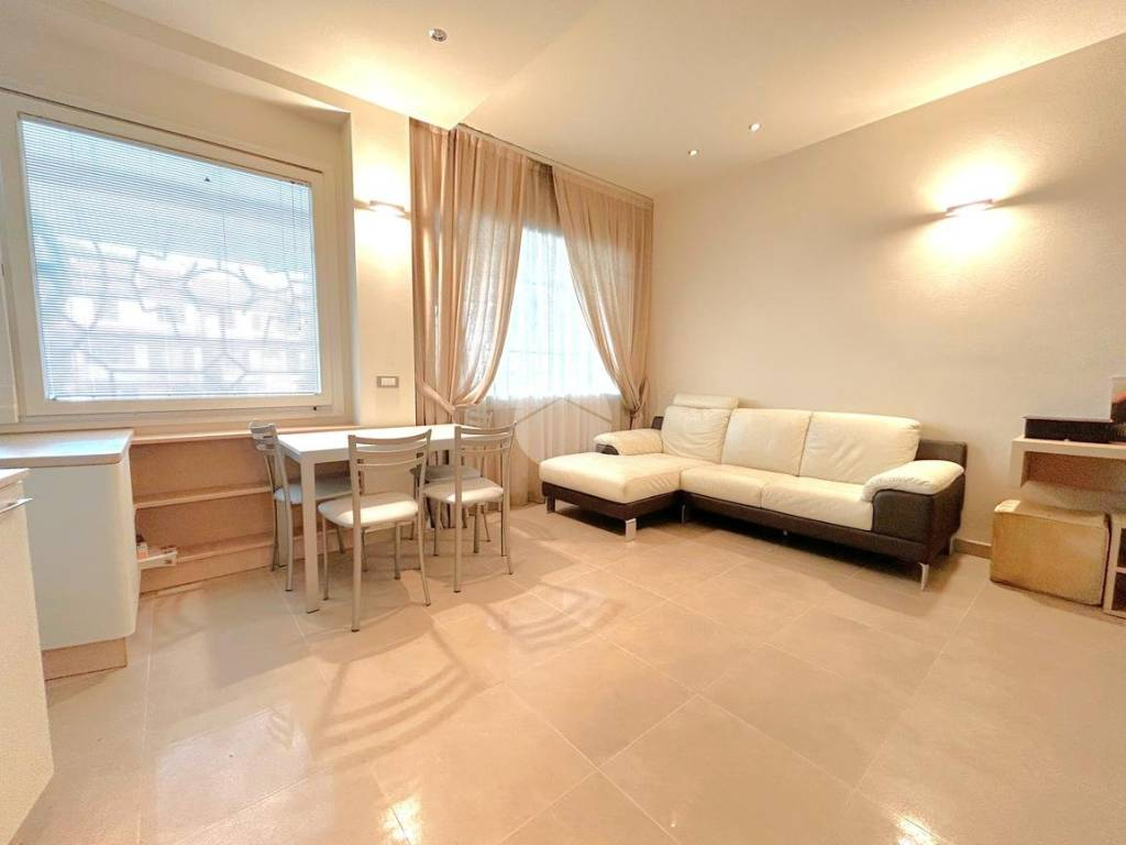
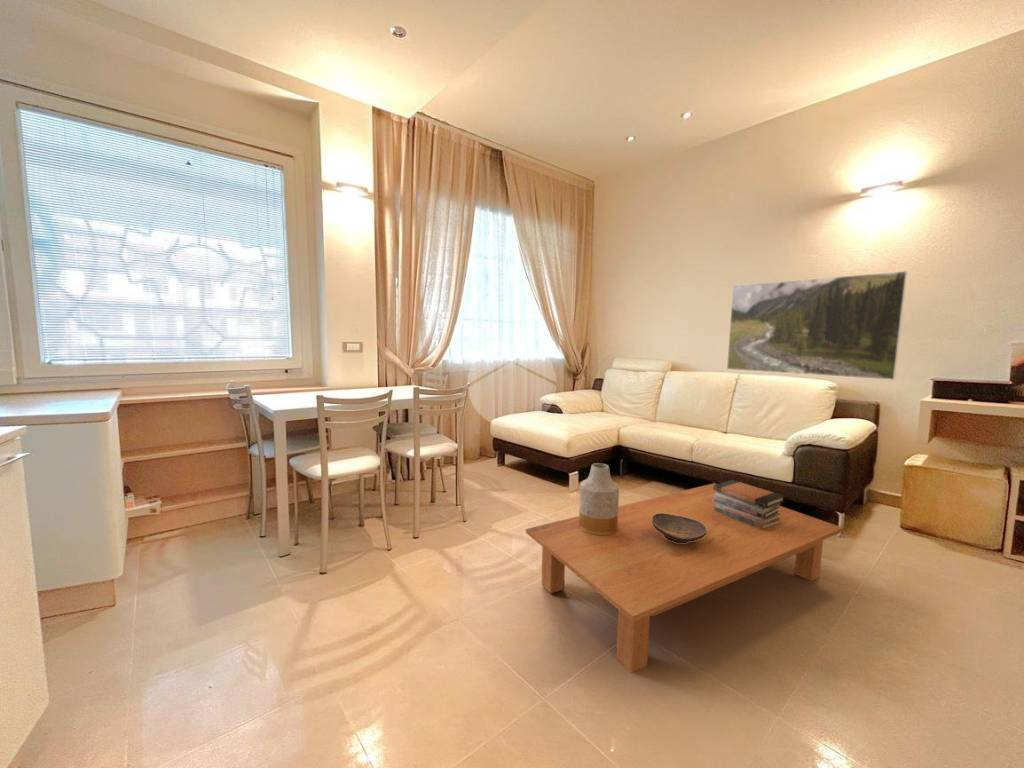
+ book stack [713,479,786,530]
+ decorative bowl [652,513,707,543]
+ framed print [726,270,908,381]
+ coffee table [525,482,845,674]
+ vase [578,462,620,536]
